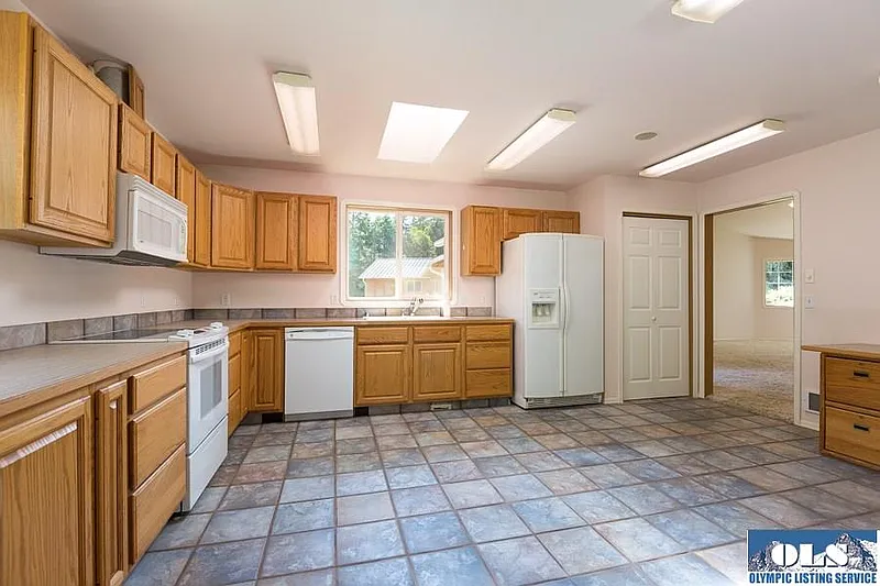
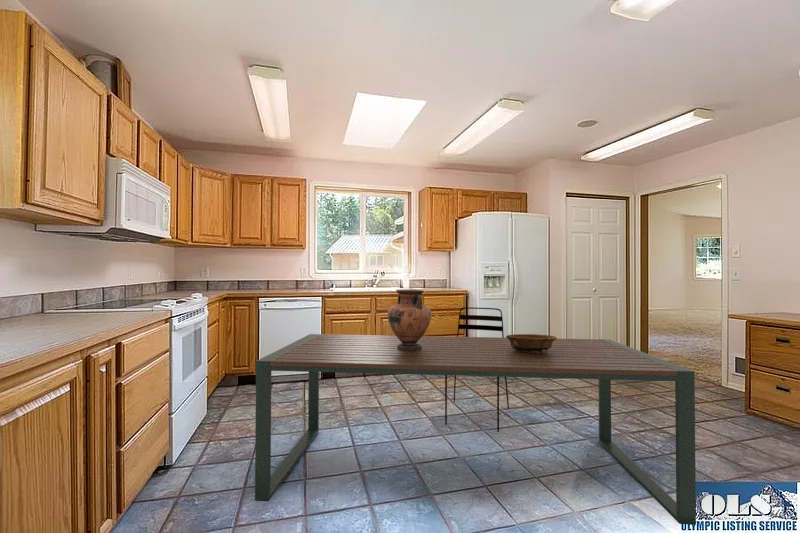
+ dining table [254,333,697,526]
+ vase [387,288,432,350]
+ dining chair [444,306,510,433]
+ decorative bowl [505,333,558,353]
